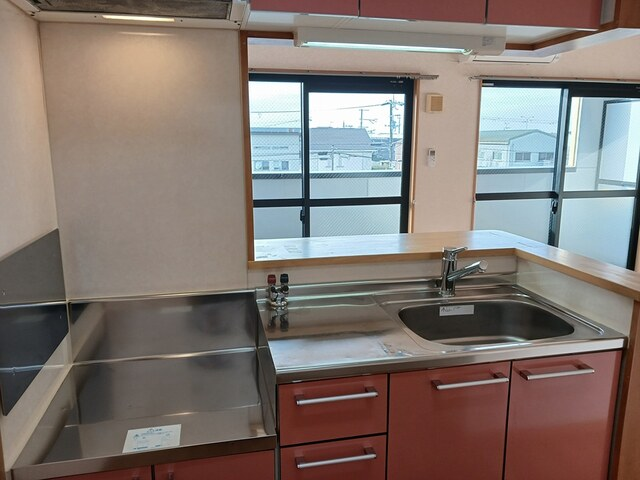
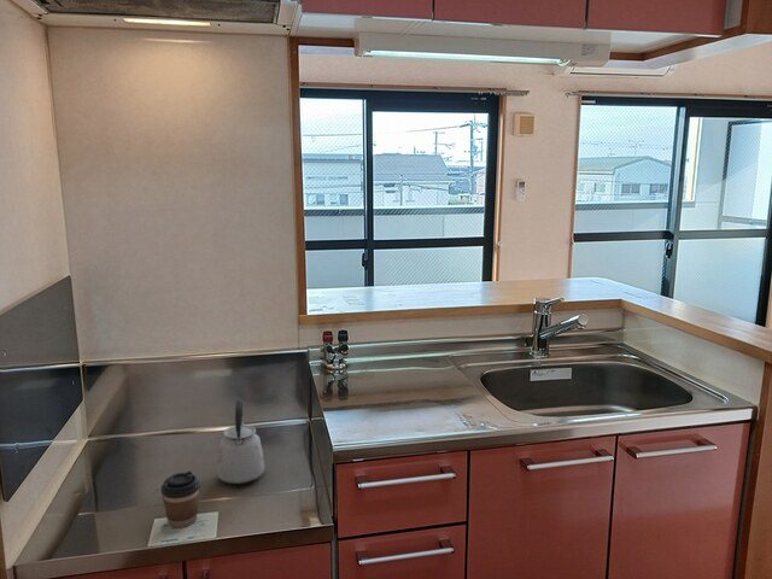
+ coffee cup [159,469,201,528]
+ kettle [216,398,265,485]
